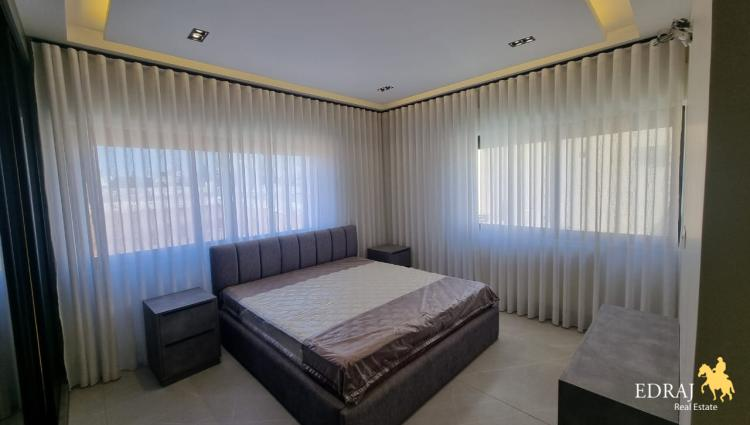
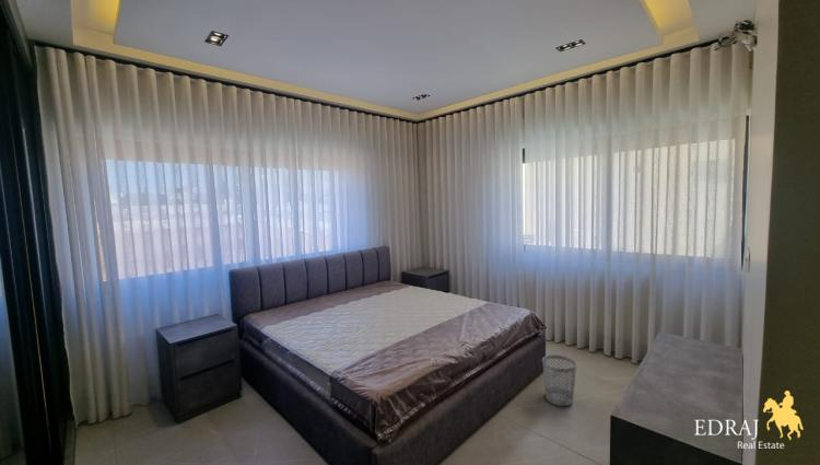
+ wastebasket [541,353,577,407]
